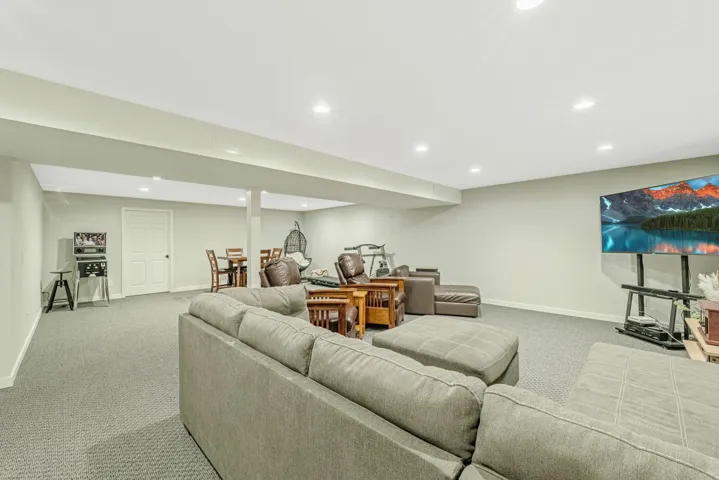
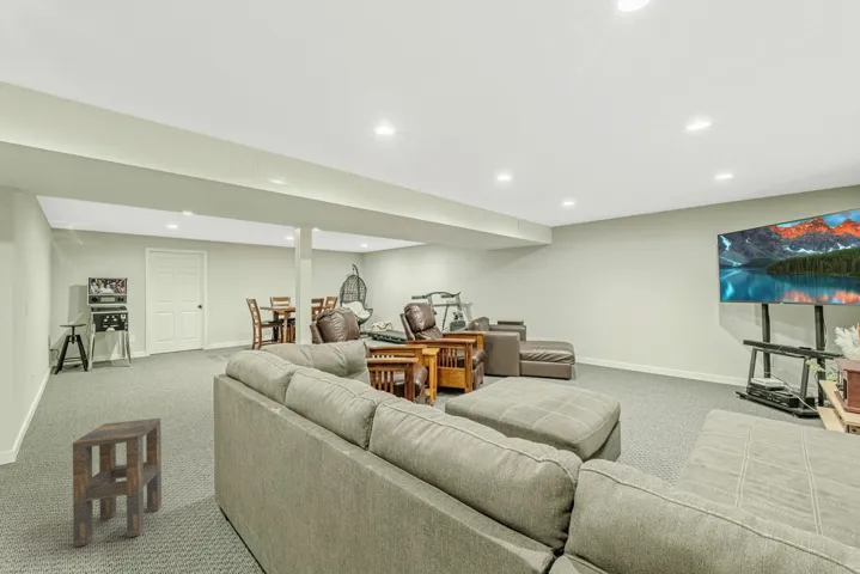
+ side table [72,417,163,548]
